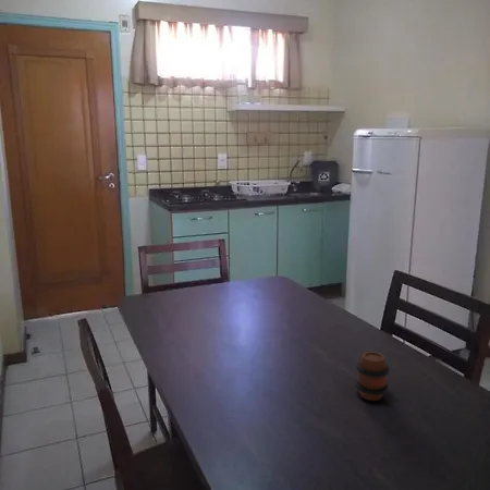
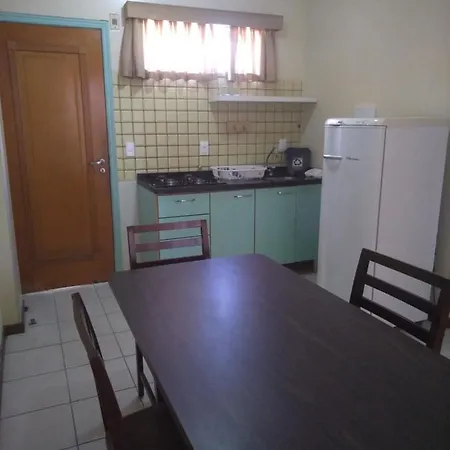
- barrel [354,351,391,402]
